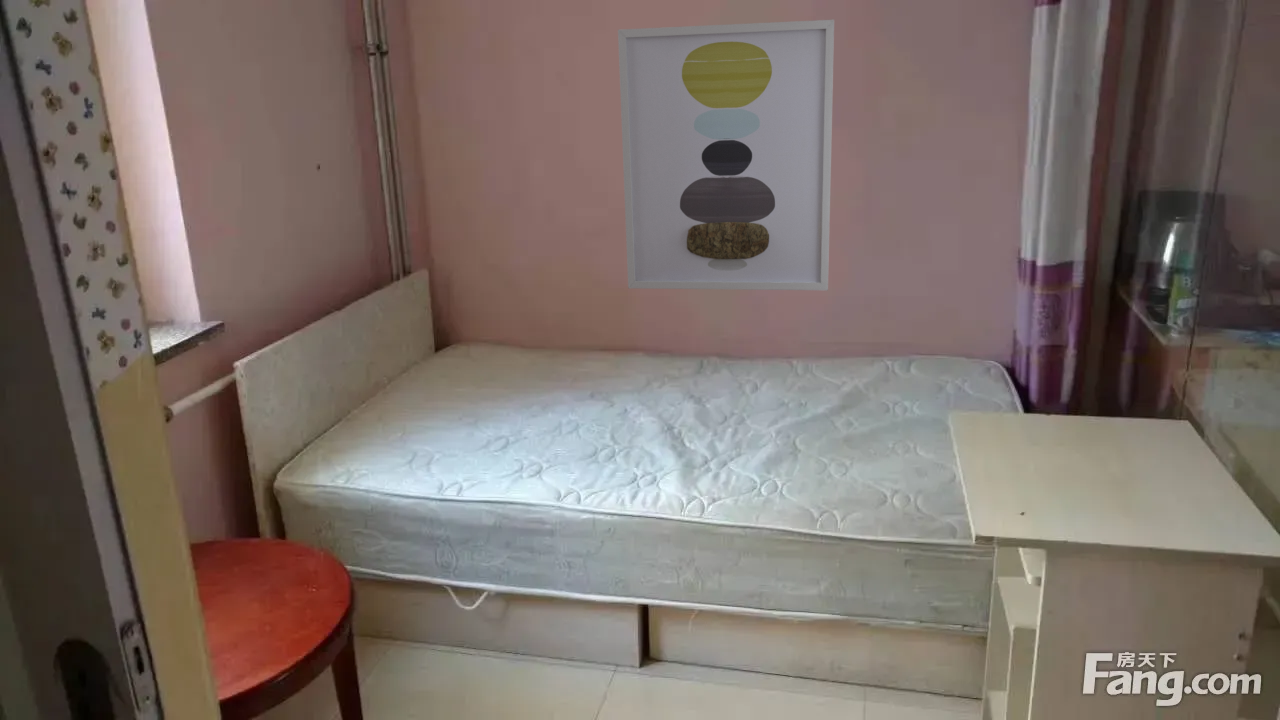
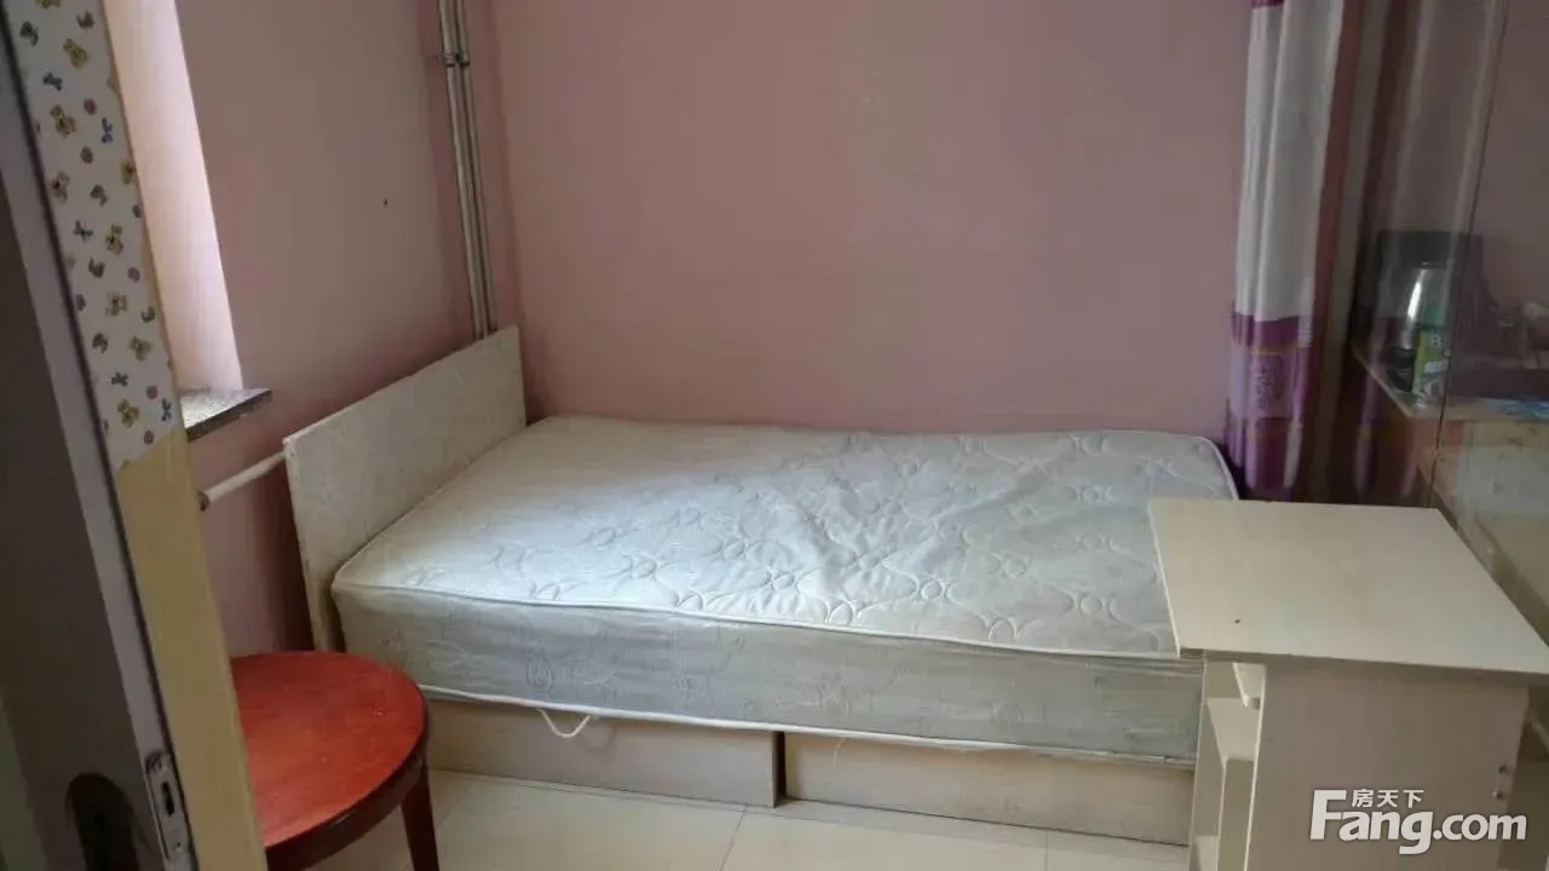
- wall art [617,19,835,291]
